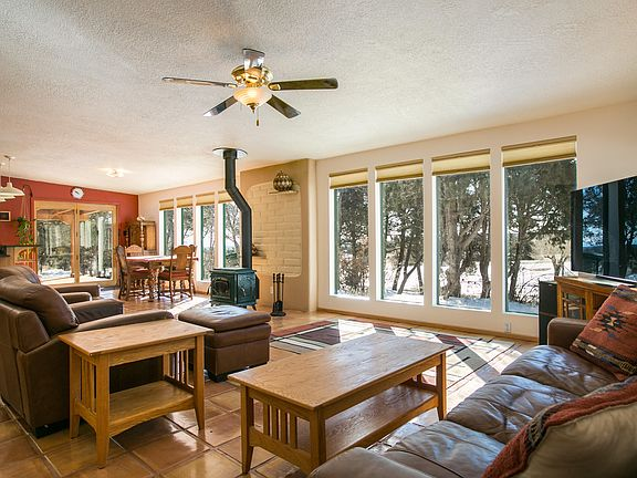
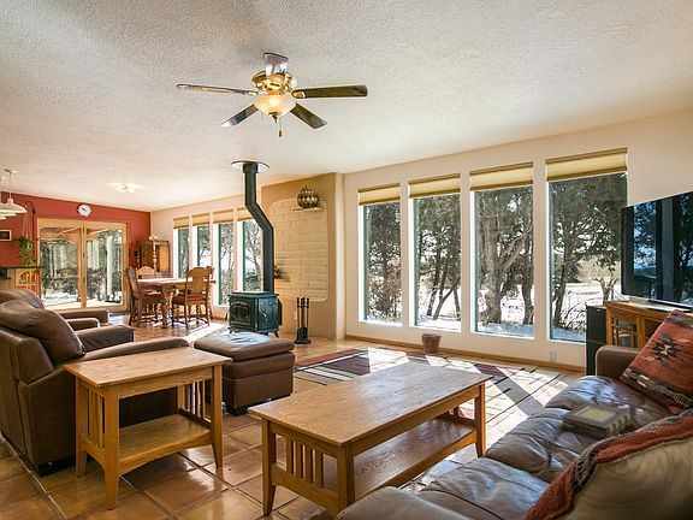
+ plant pot [419,332,445,356]
+ book [557,401,633,441]
